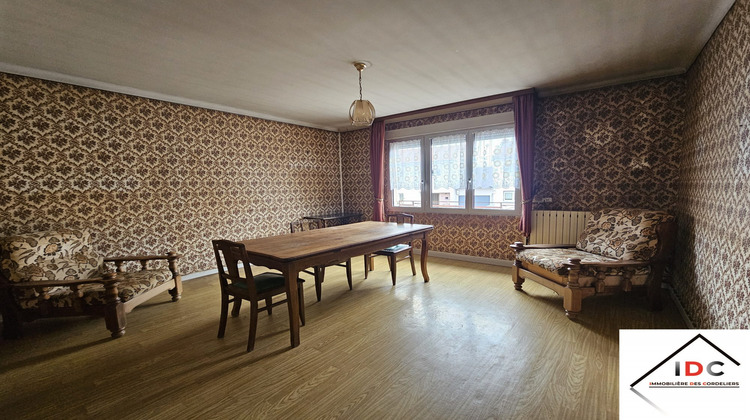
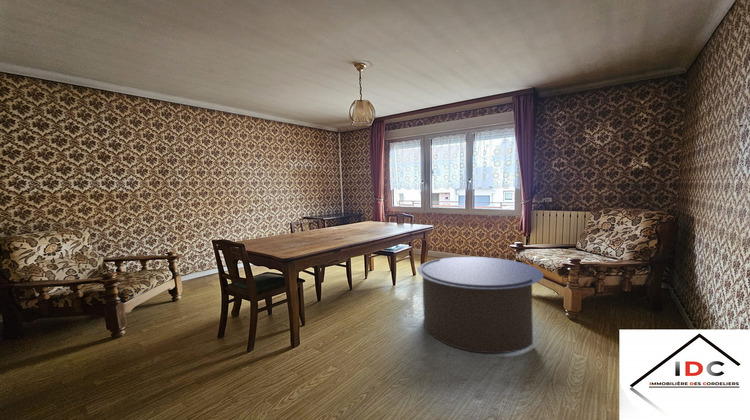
+ coffee table [416,256,545,354]
